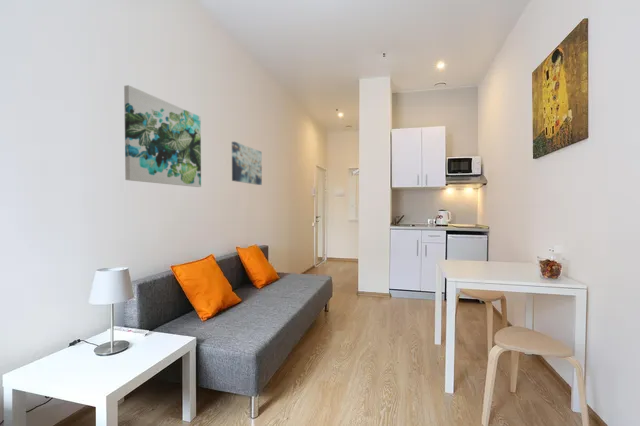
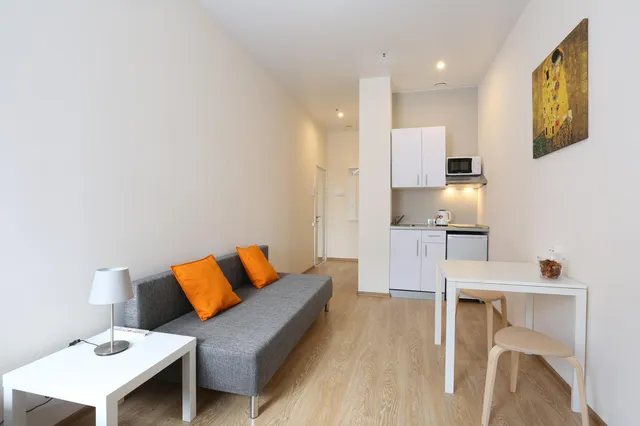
- wall art [231,141,263,186]
- wall art [123,84,202,188]
